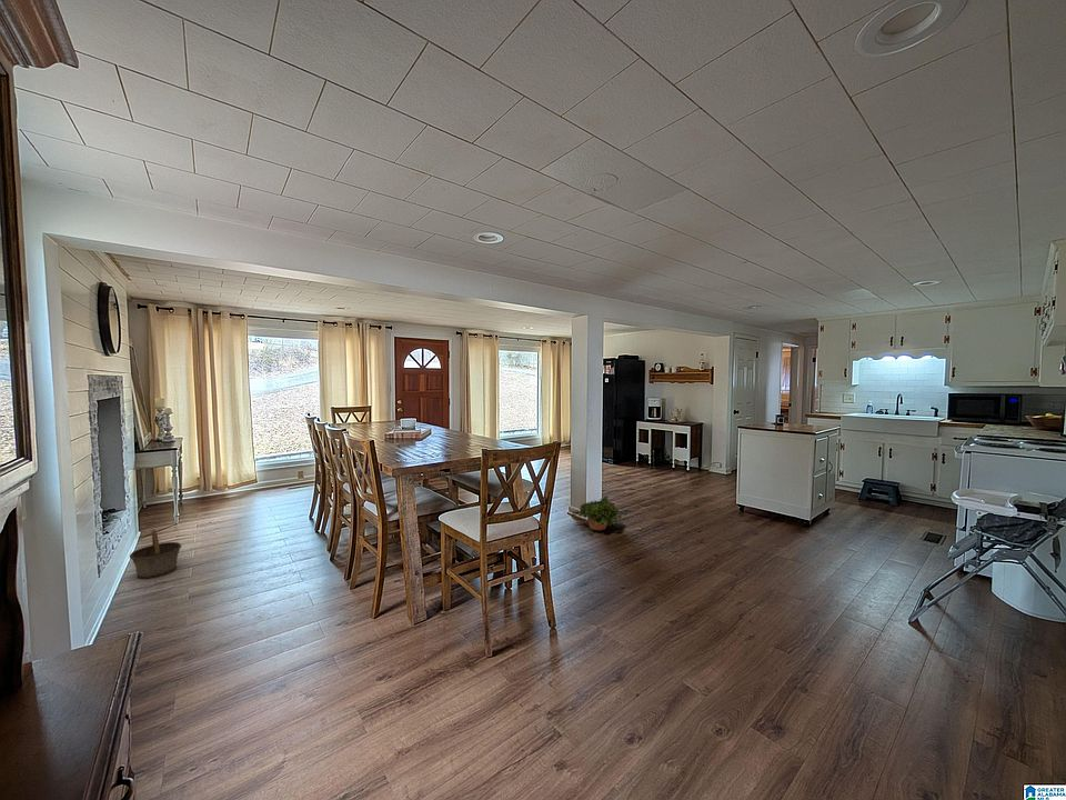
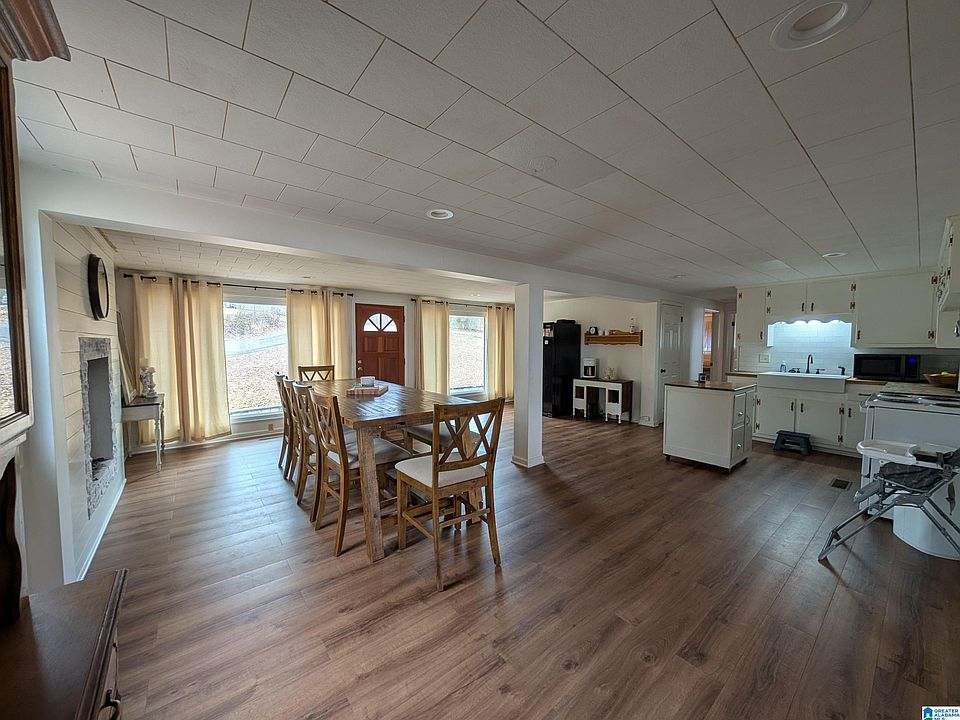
- basket [129,529,182,580]
- potted plant [570,496,623,534]
